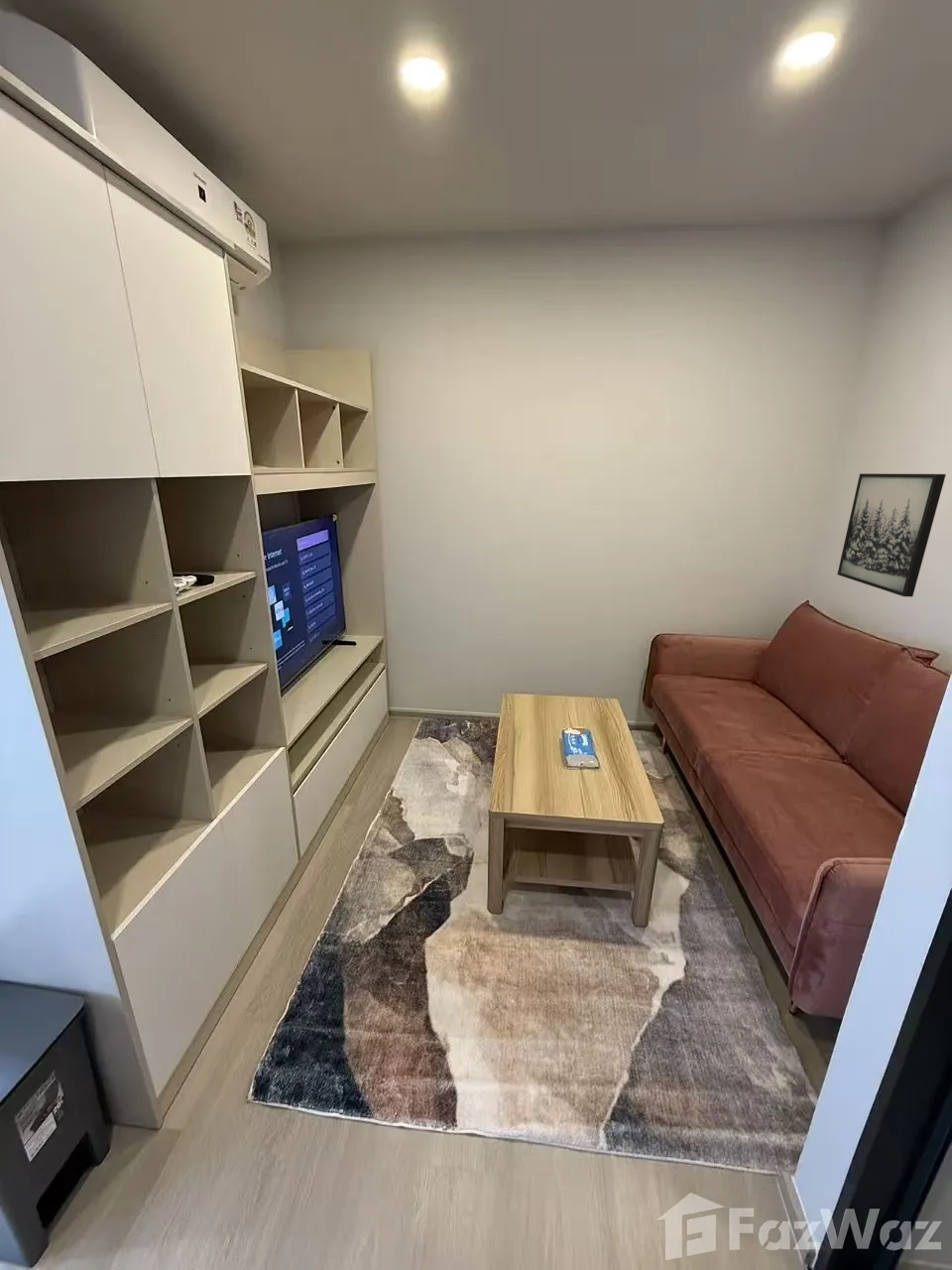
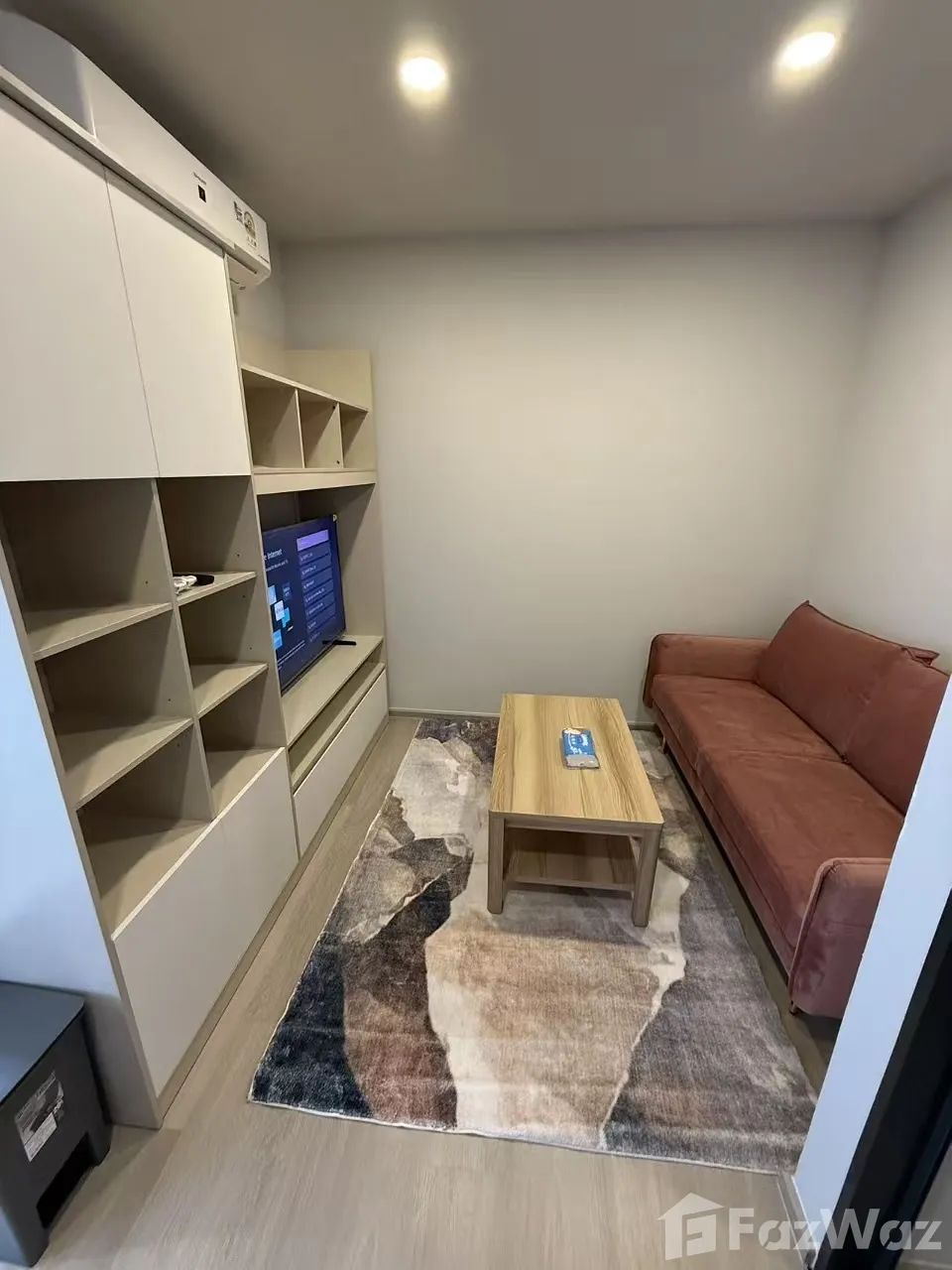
- wall art [837,472,947,598]
